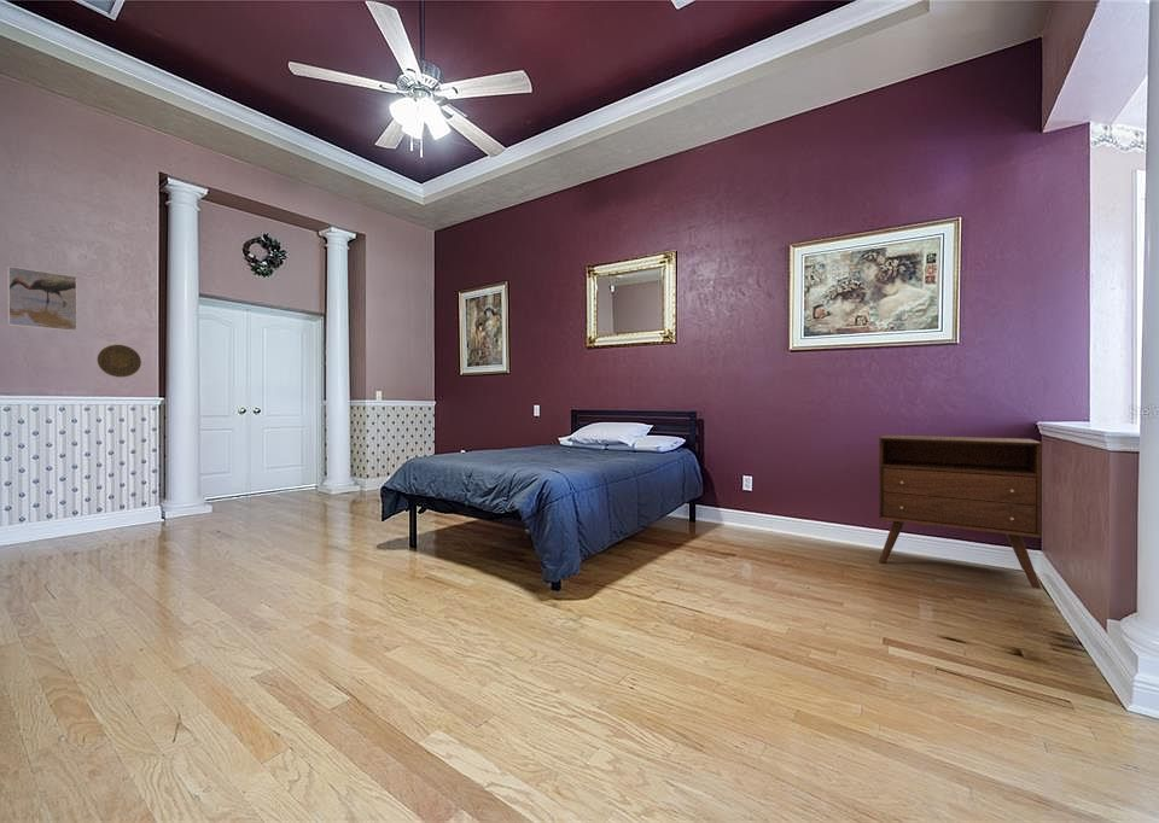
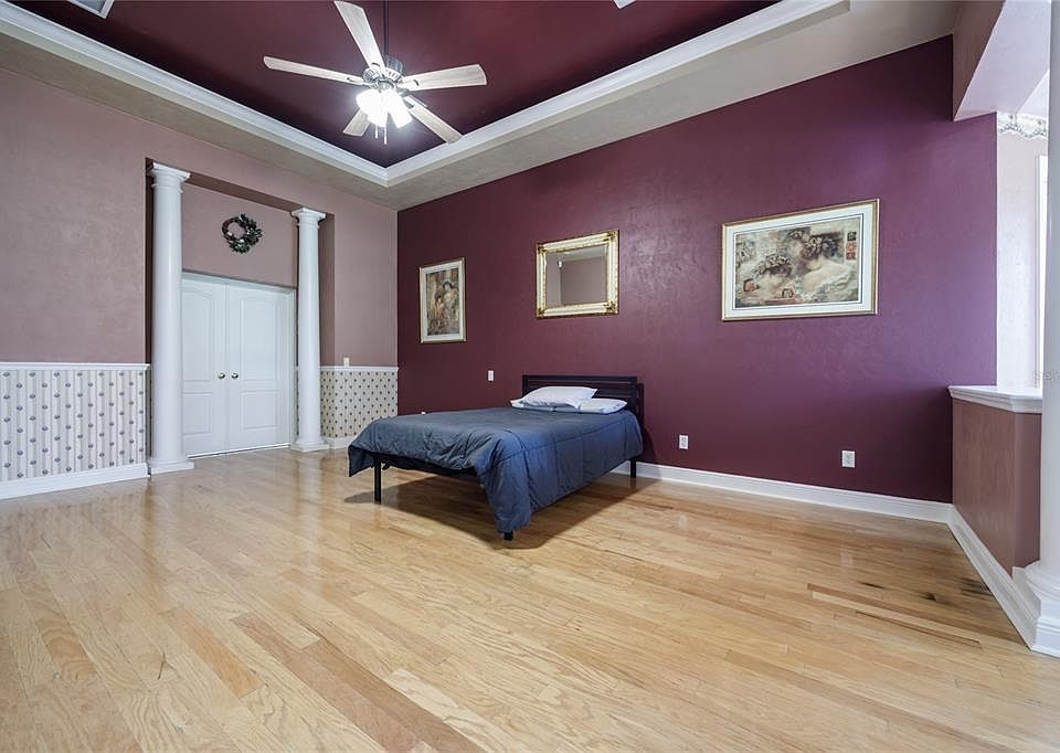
- cabinet [878,433,1043,590]
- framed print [6,265,78,332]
- decorative plate [97,344,142,378]
